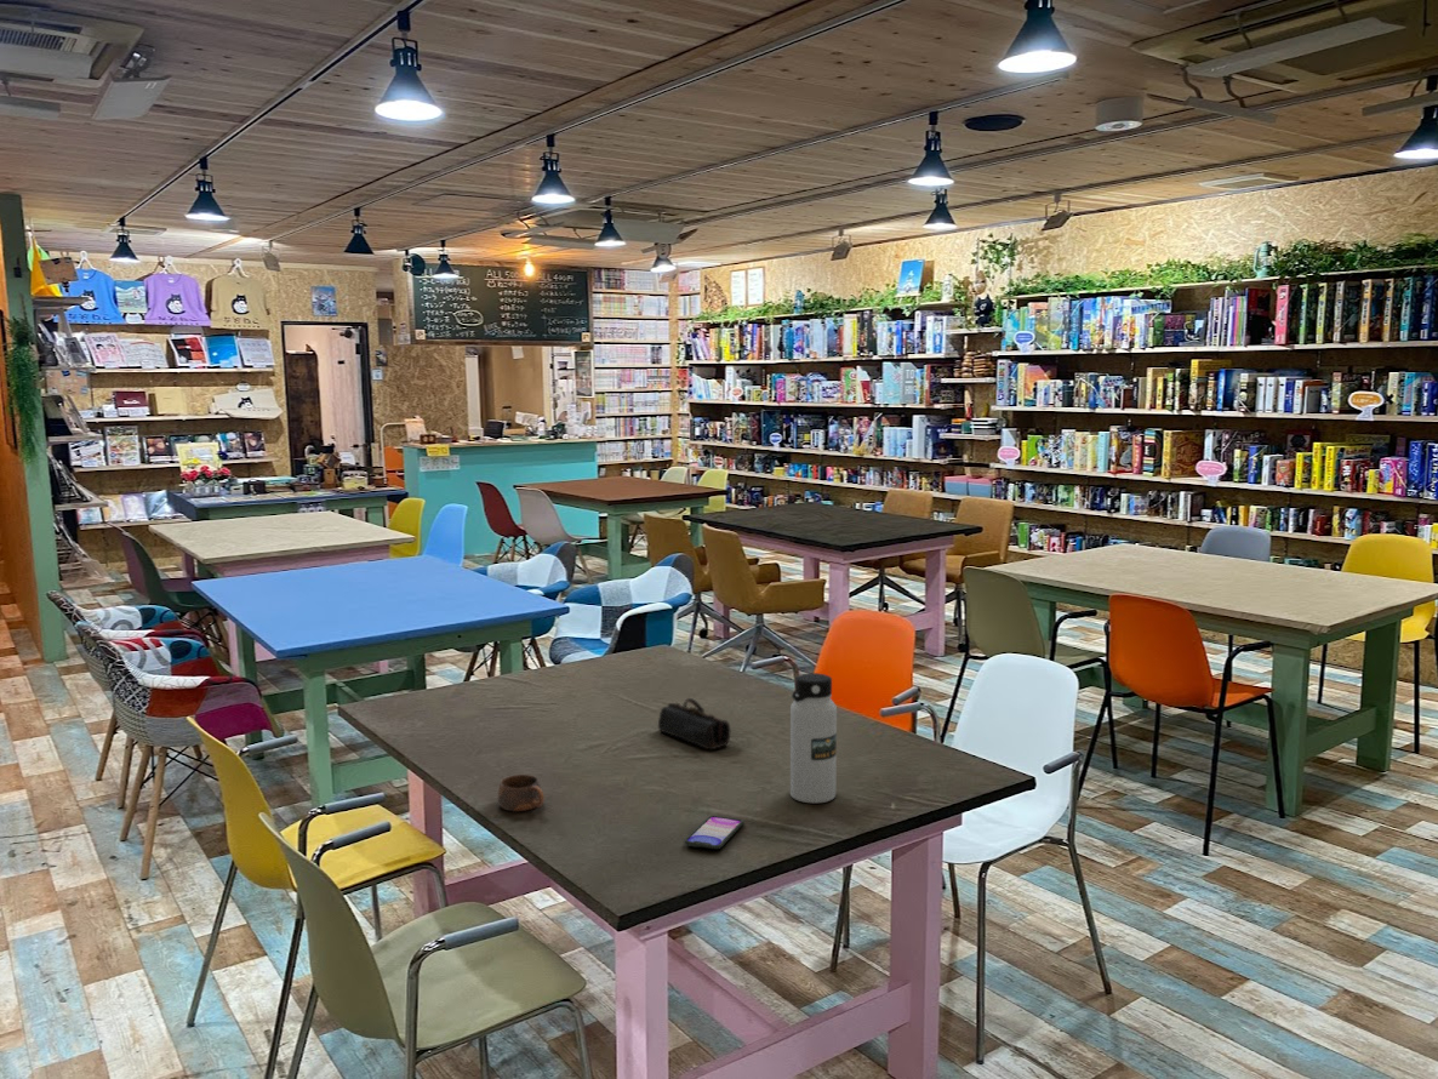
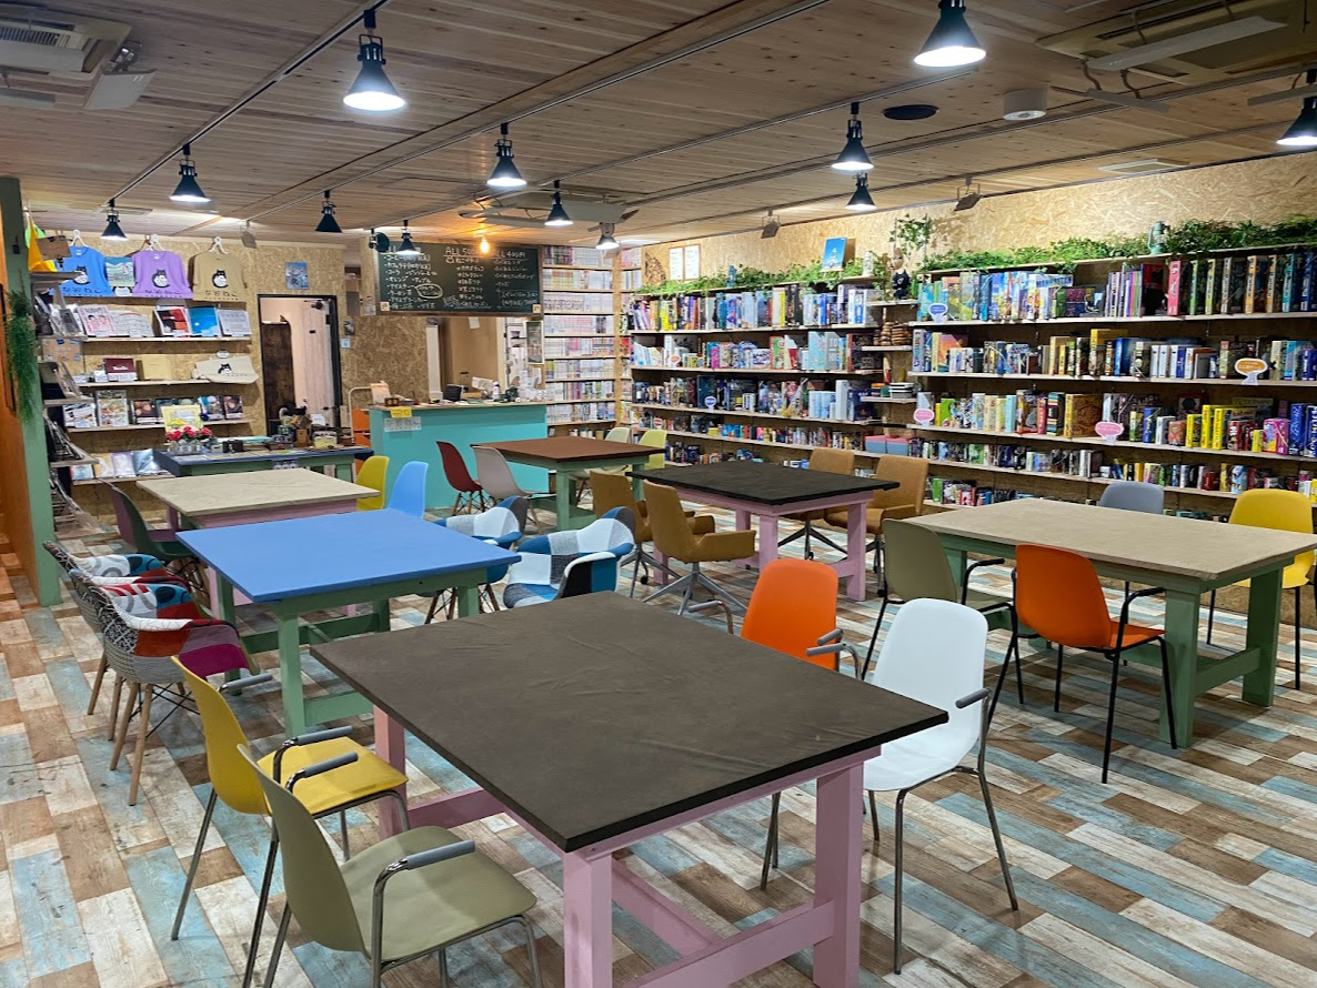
- pencil case [657,697,731,750]
- smartphone [684,815,744,850]
- cup [497,773,546,812]
- water bottle [789,672,838,804]
